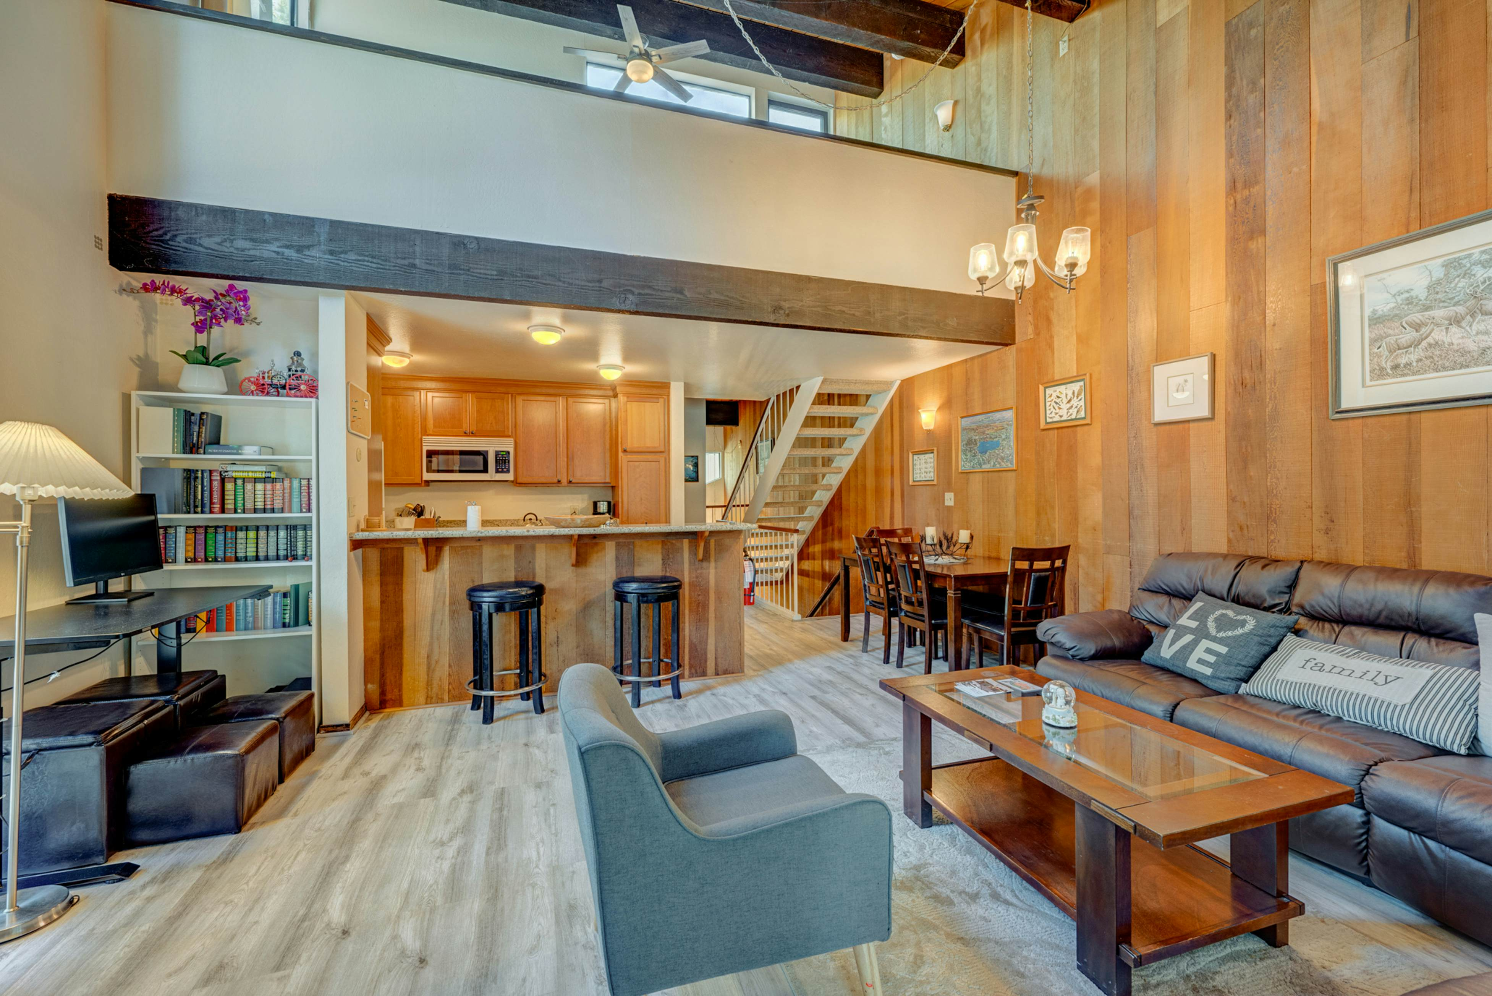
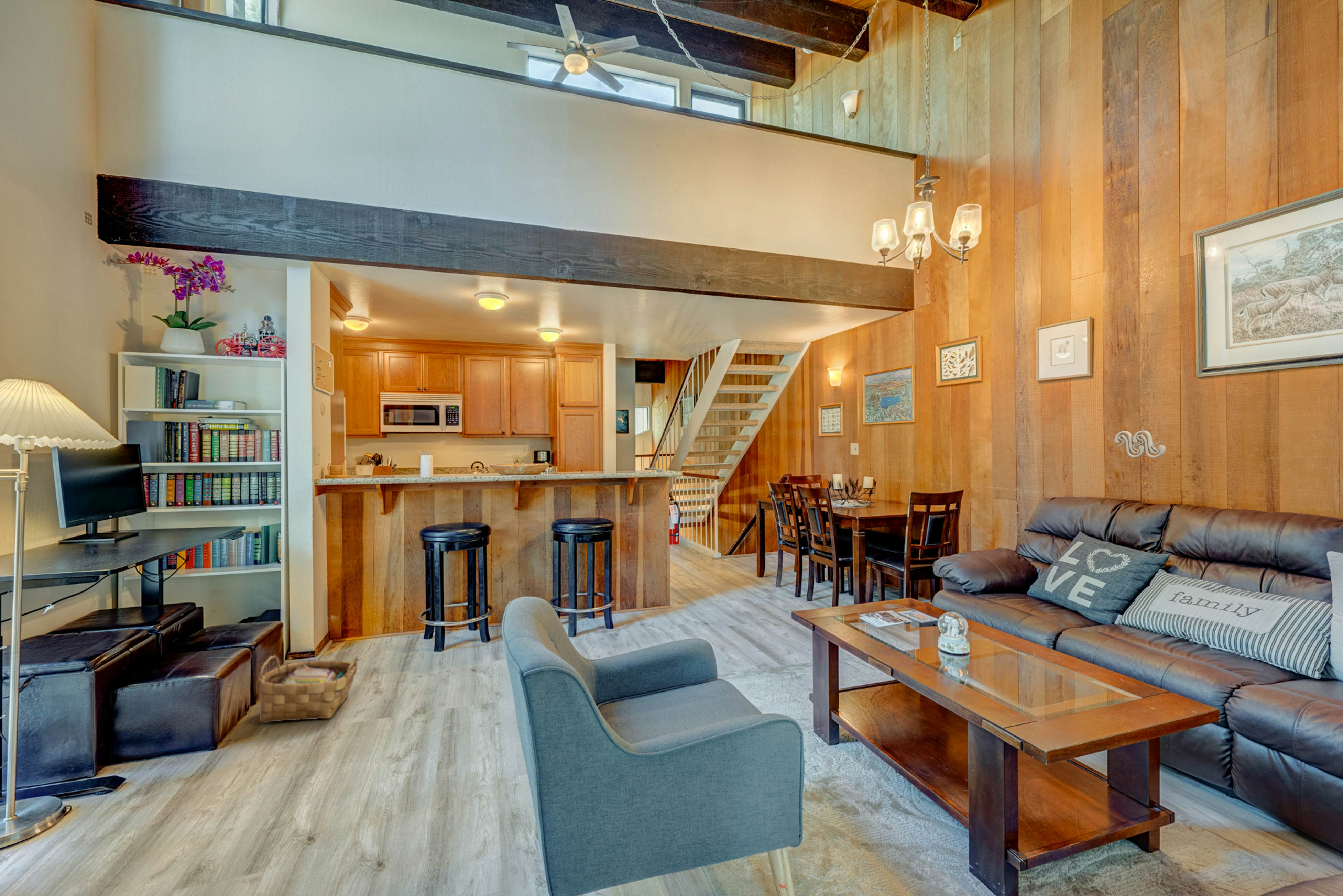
+ decorative ornament [1114,430,1166,458]
+ woven basket [255,655,358,723]
